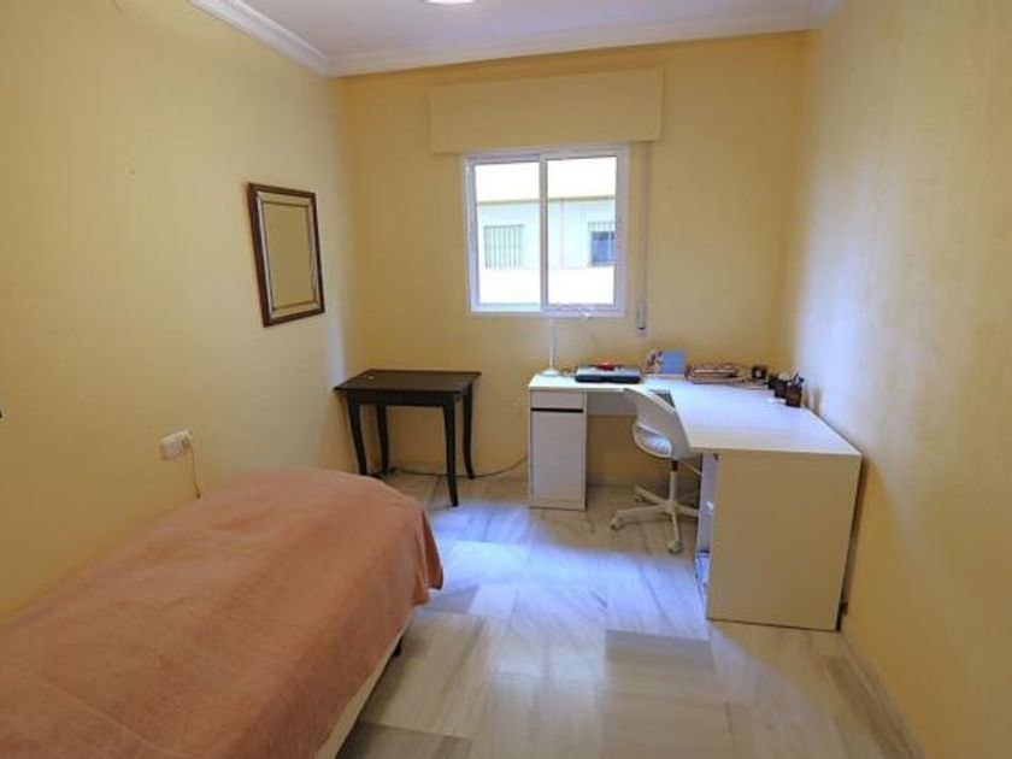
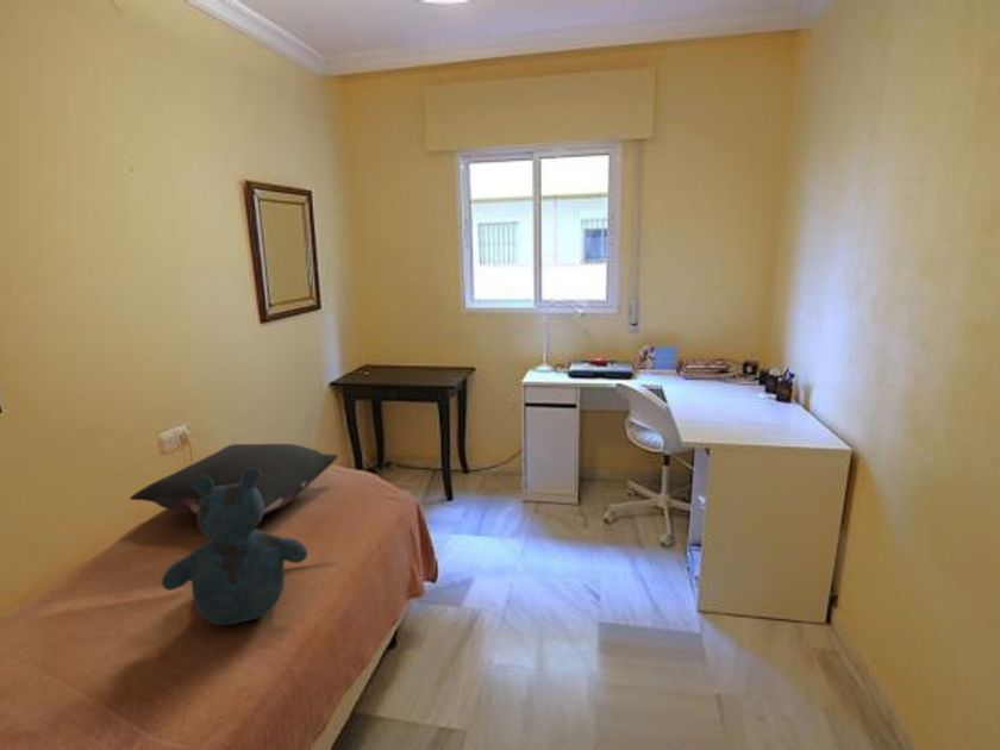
+ teddy bear [161,468,308,626]
+ pillow [129,443,339,517]
